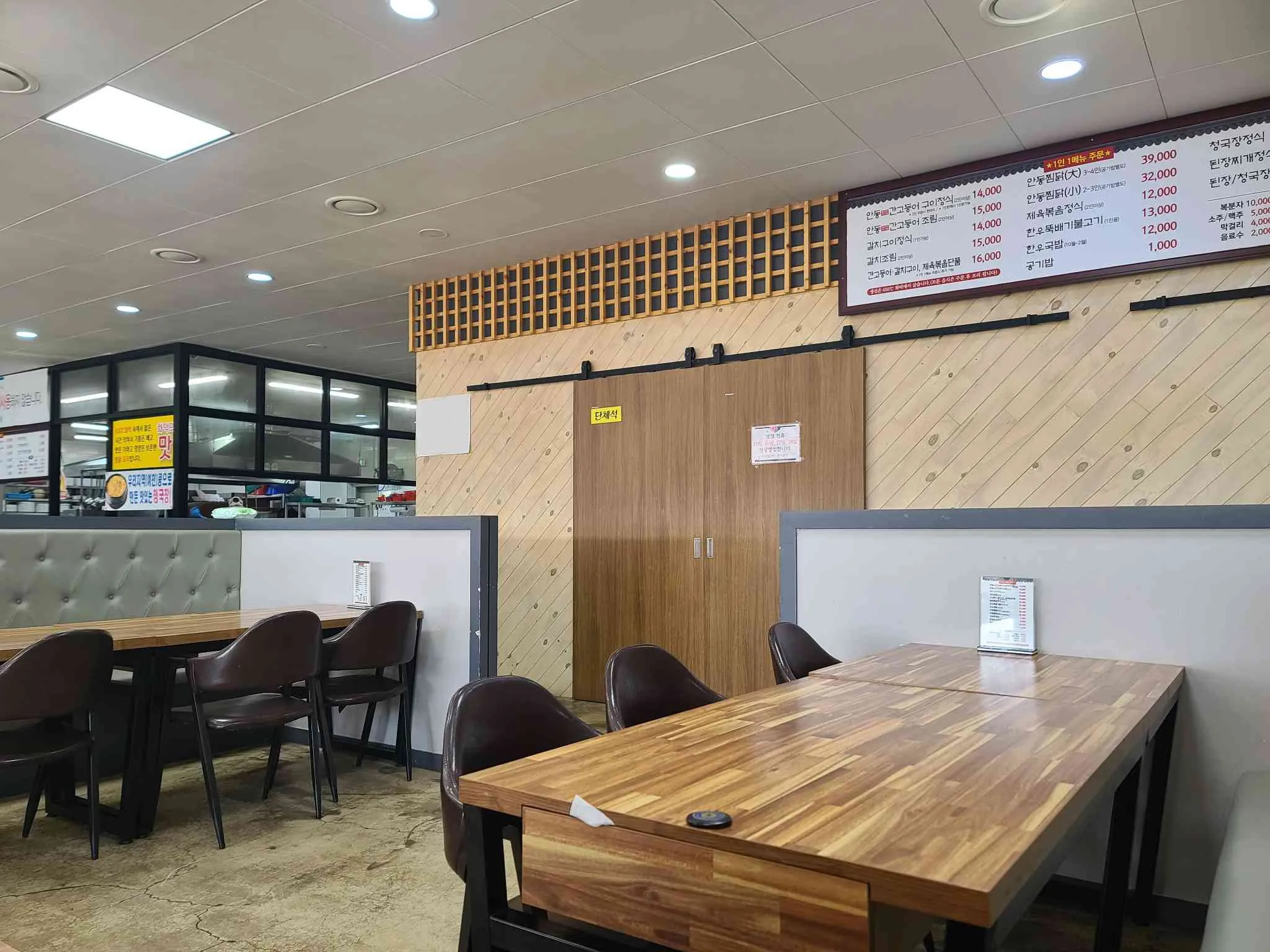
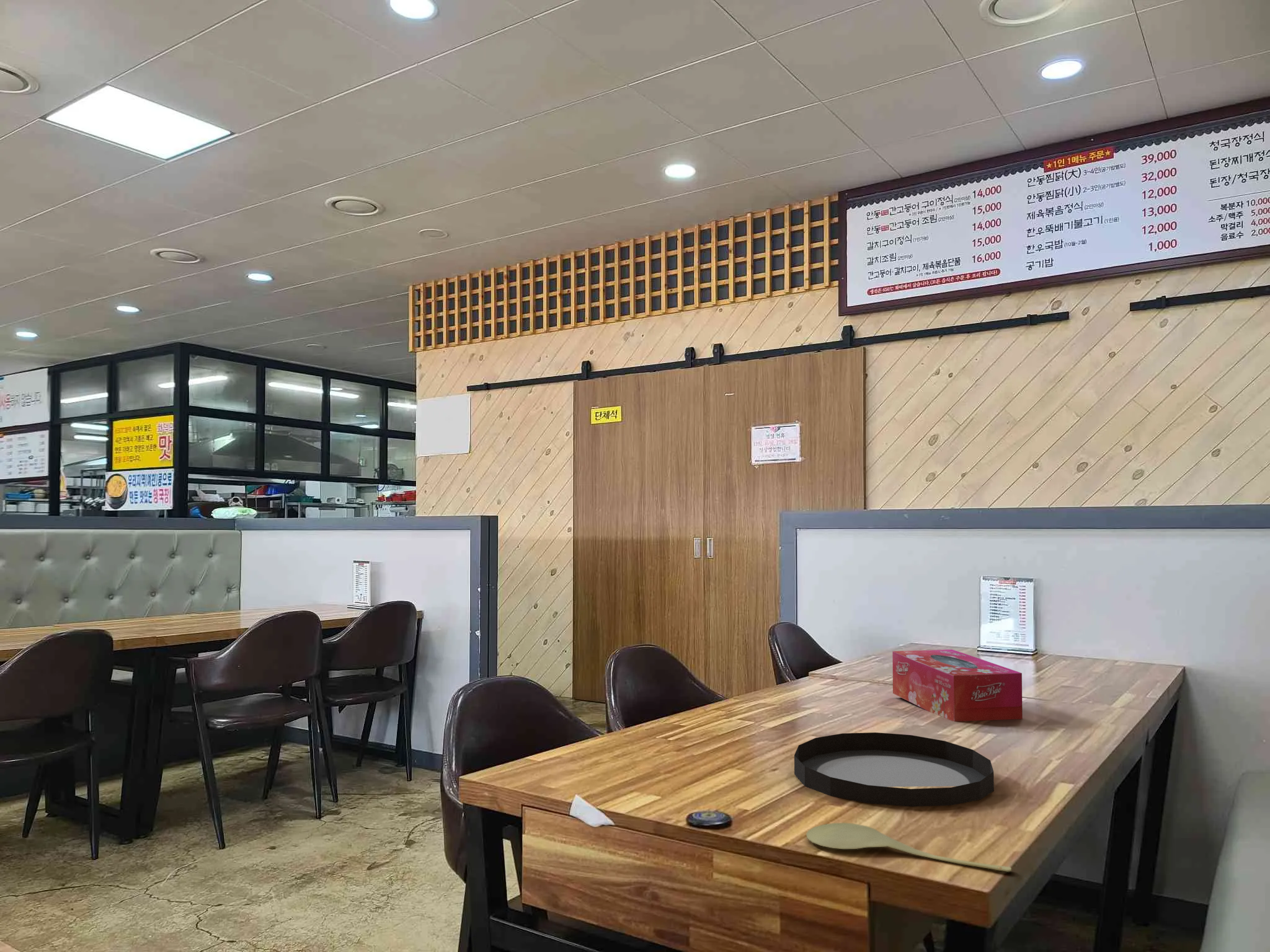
+ spoon [806,822,1012,873]
+ tissue box [892,649,1023,722]
+ dish [794,732,995,807]
